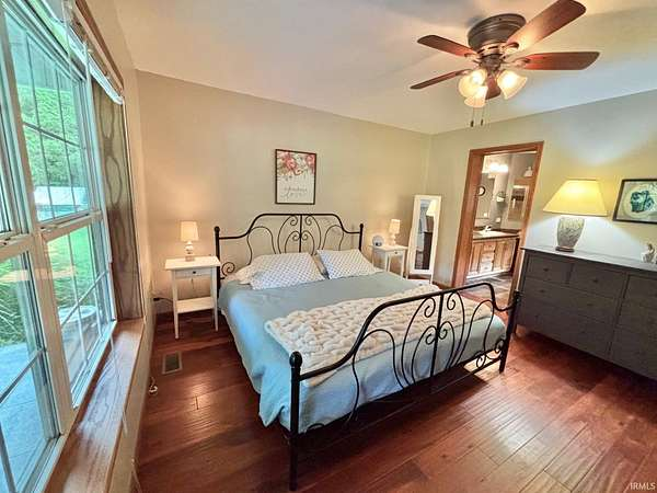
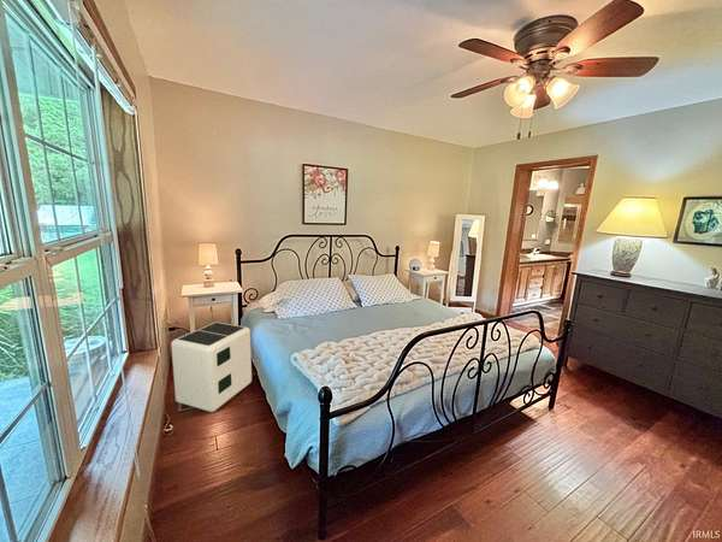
+ air purifier [170,320,253,413]
